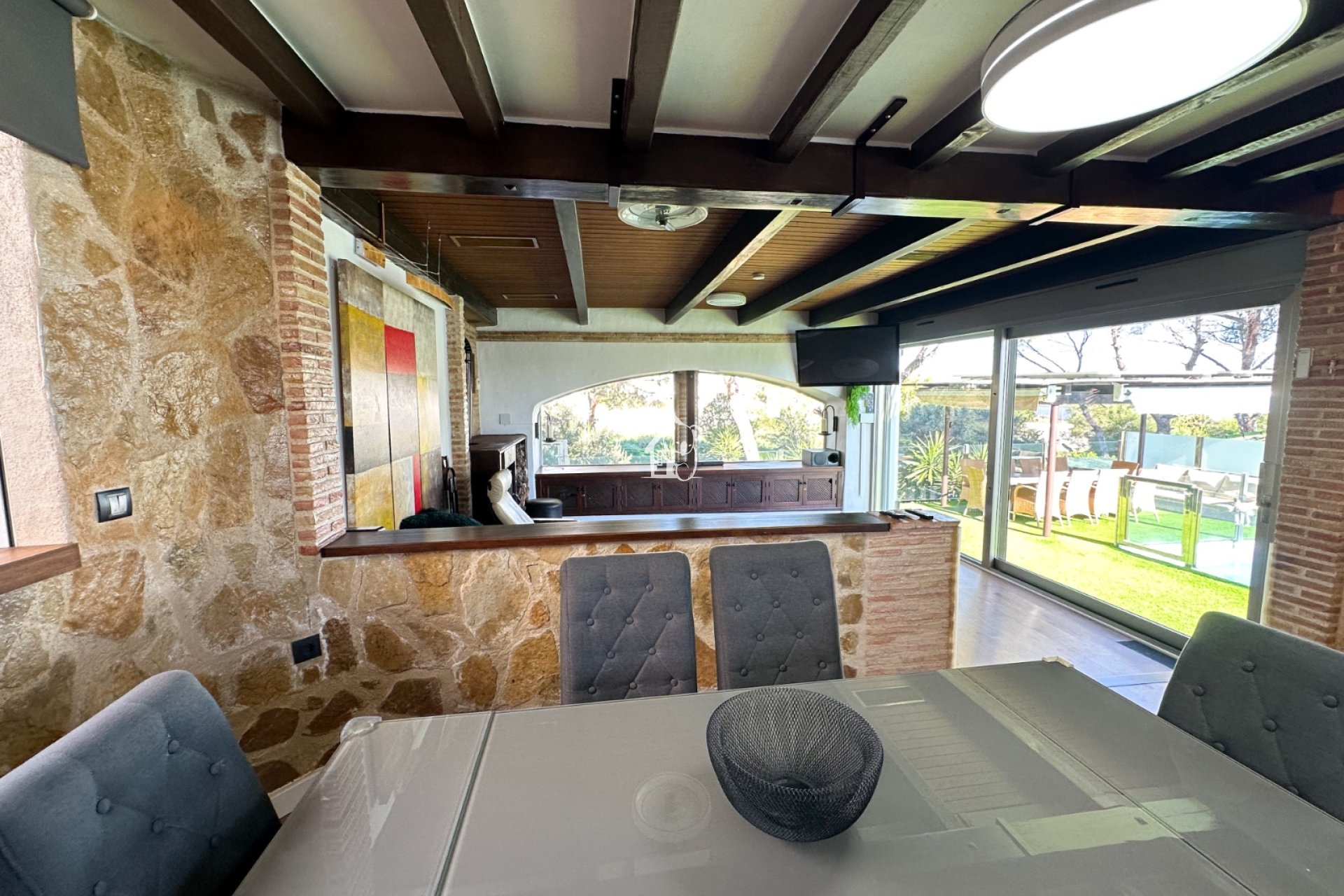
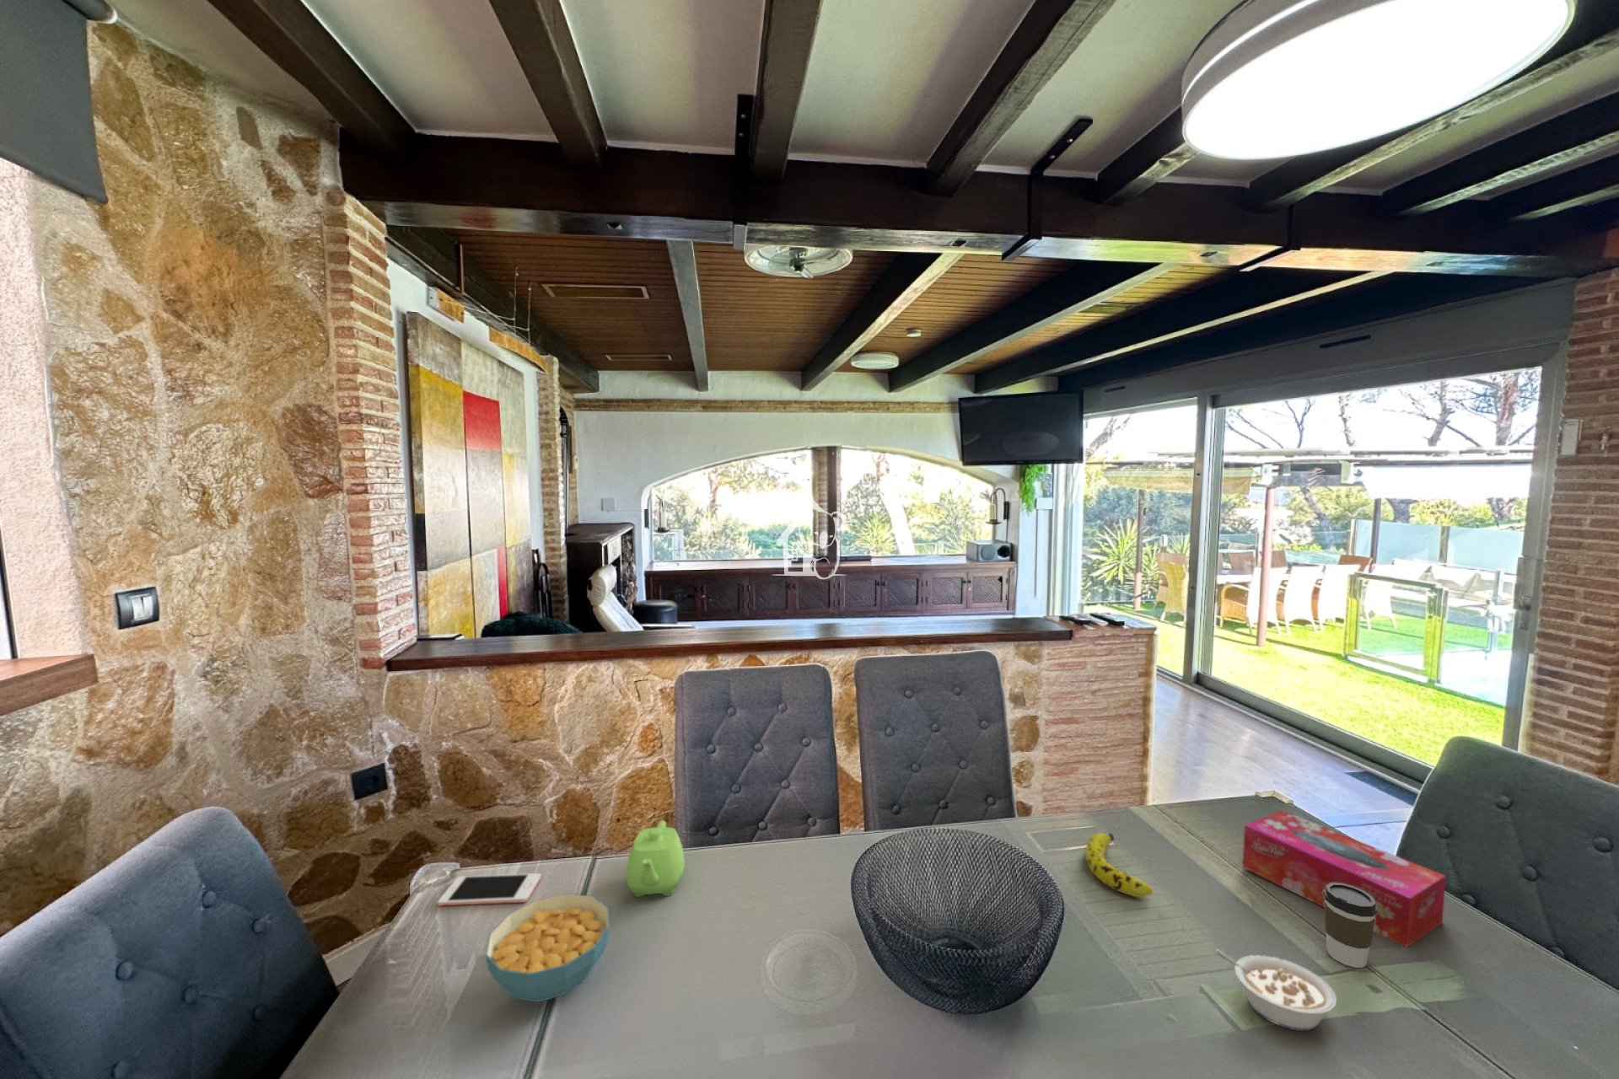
+ fruit [1084,832,1154,897]
+ cereal bowl [484,892,611,1003]
+ cell phone [437,872,541,907]
+ coffee cup [1323,883,1378,968]
+ tissue box [1241,809,1447,948]
+ teapot [625,819,685,897]
+ legume [1215,949,1337,1032]
